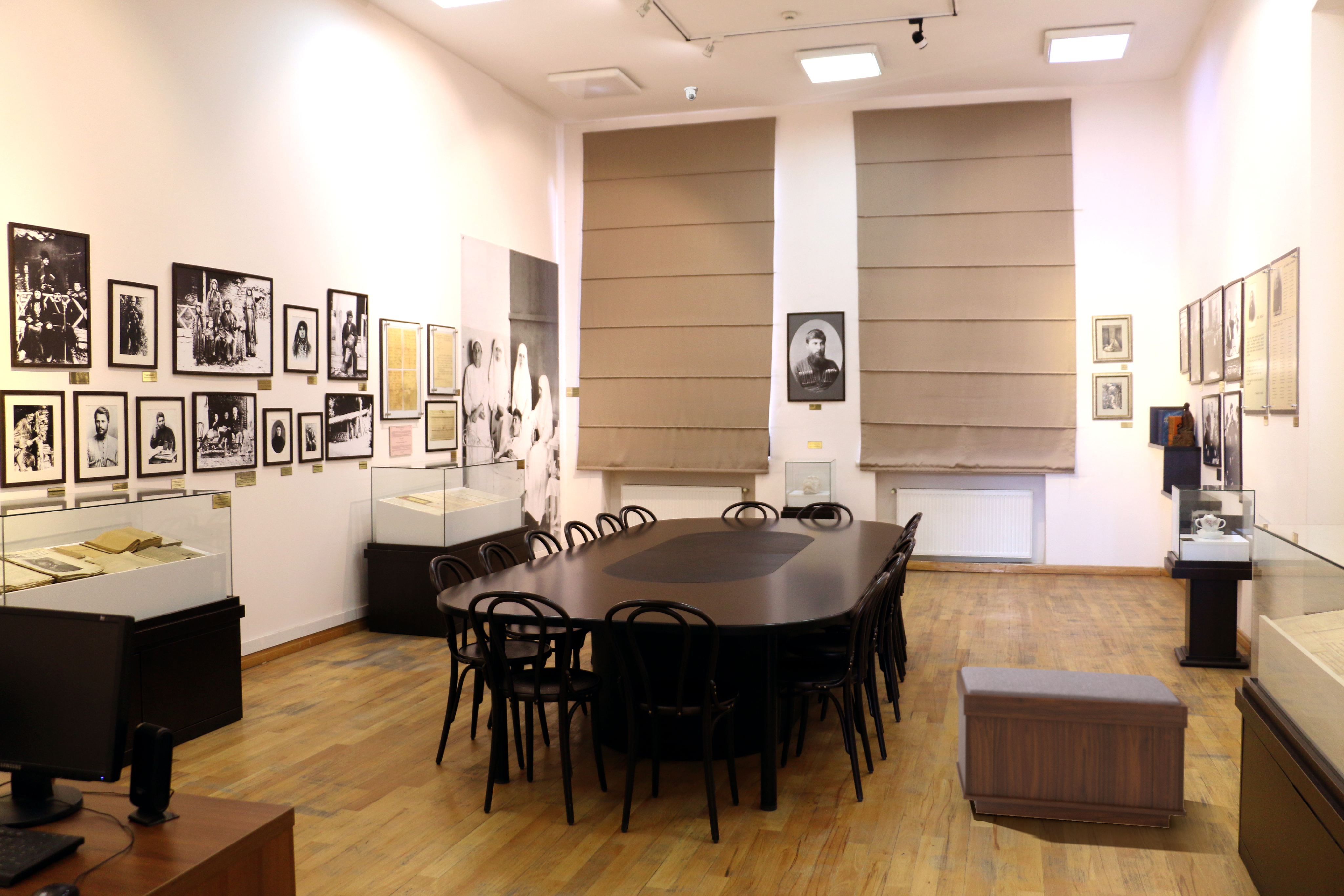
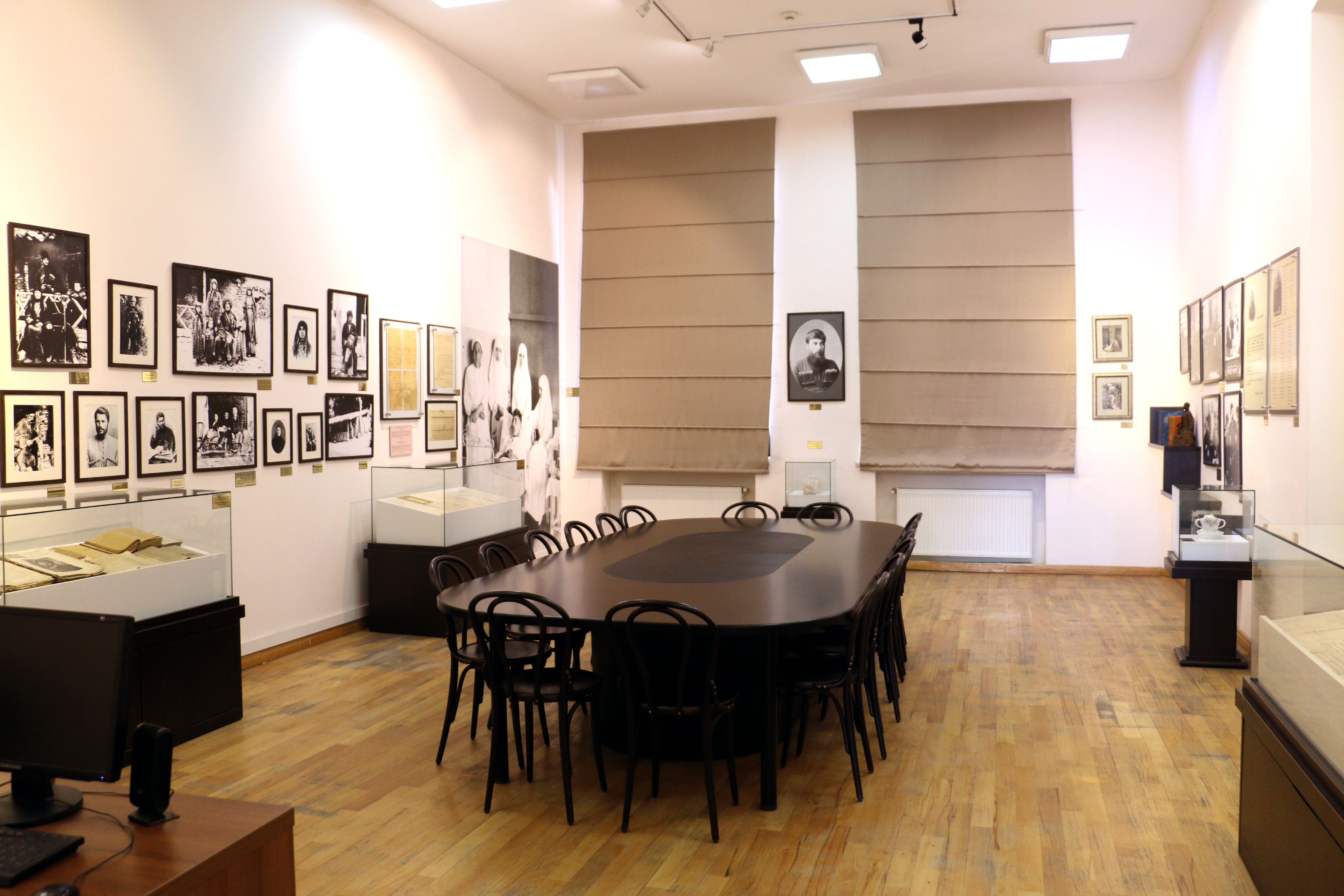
- security camera [684,86,699,101]
- bench [955,666,1188,829]
